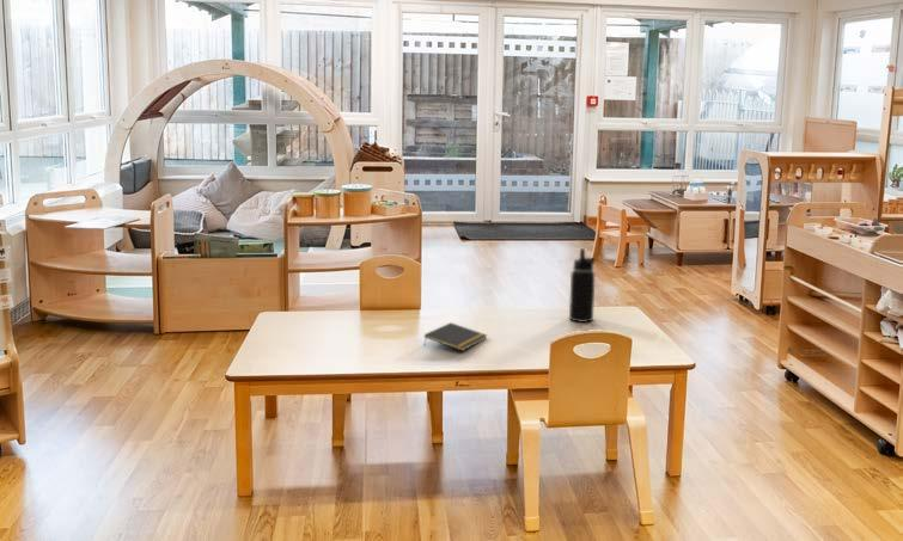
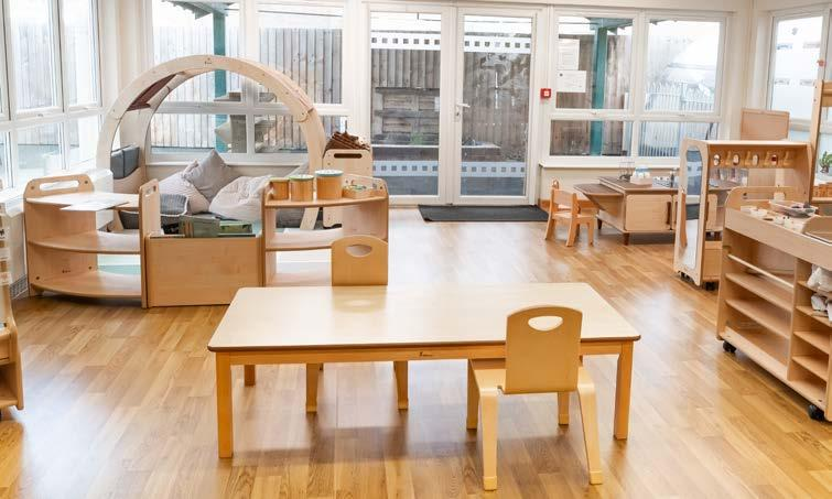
- notepad [422,321,488,352]
- water bottle [568,247,596,324]
